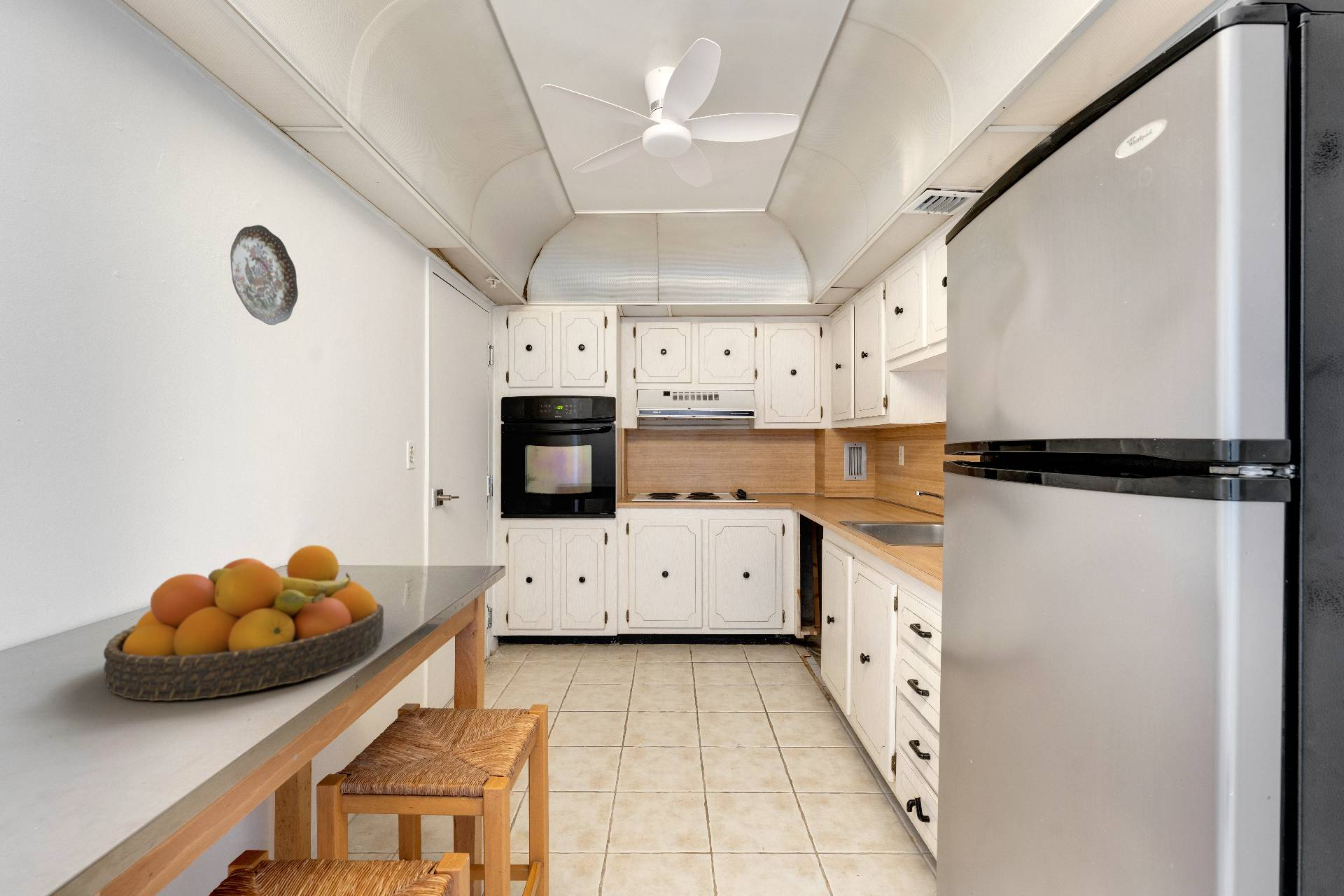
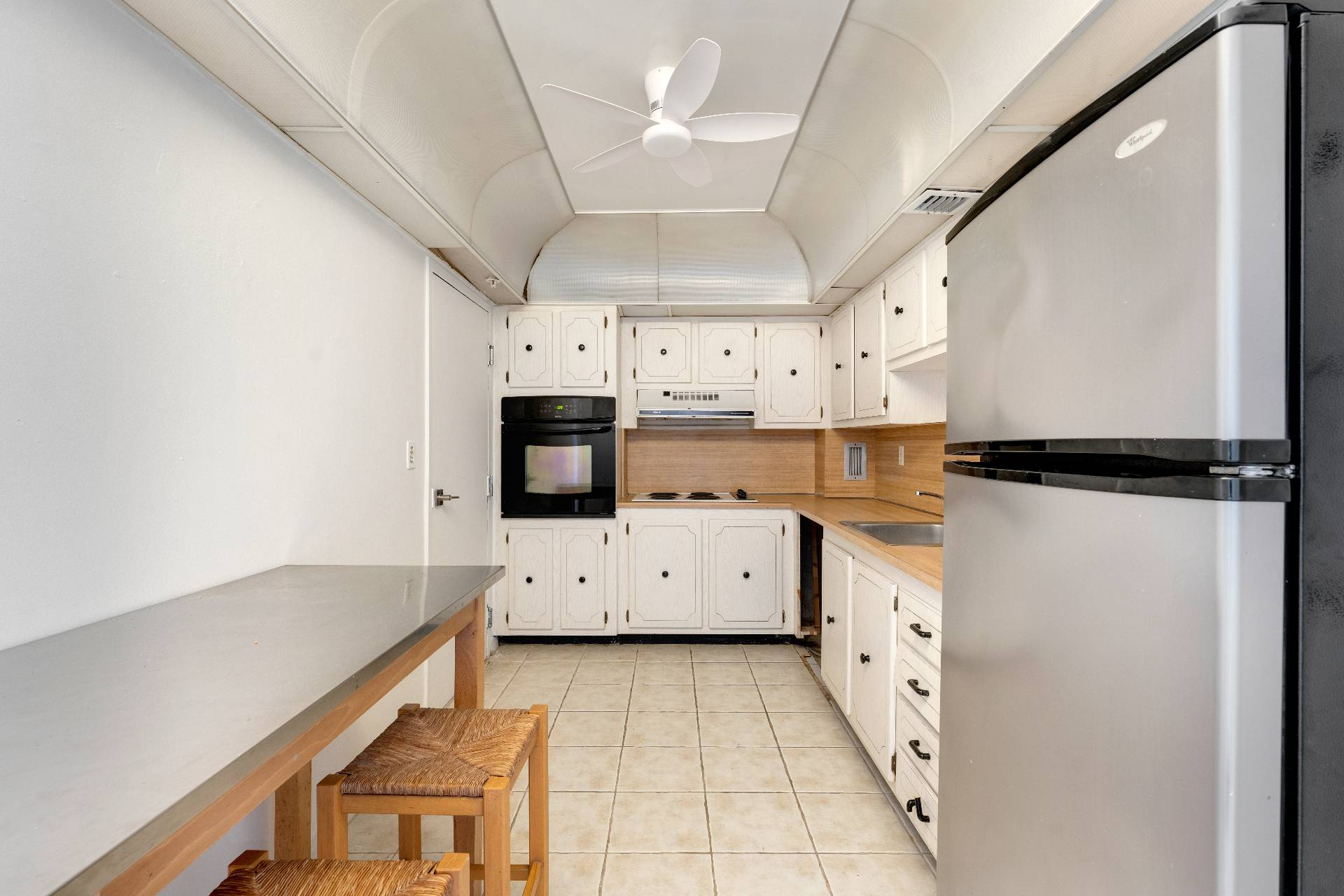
- decorative plate [230,224,299,325]
- fruit bowl [103,545,384,701]
